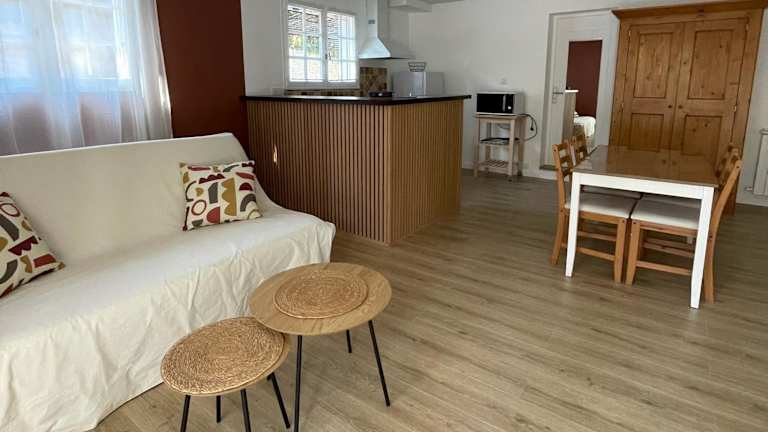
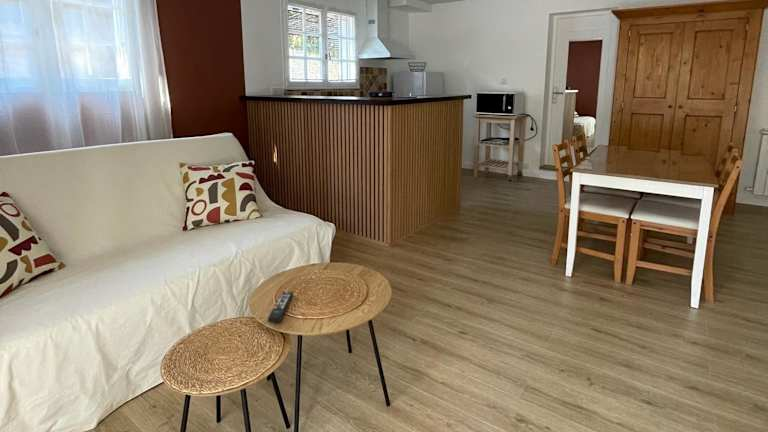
+ remote control [267,291,294,323]
